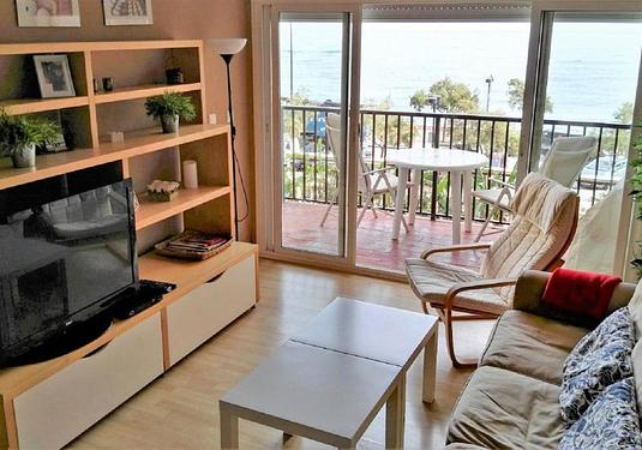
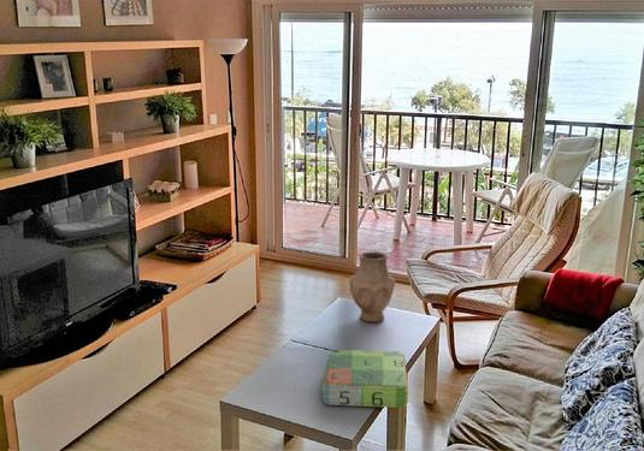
+ board game [321,349,409,409]
+ vase [348,250,396,324]
